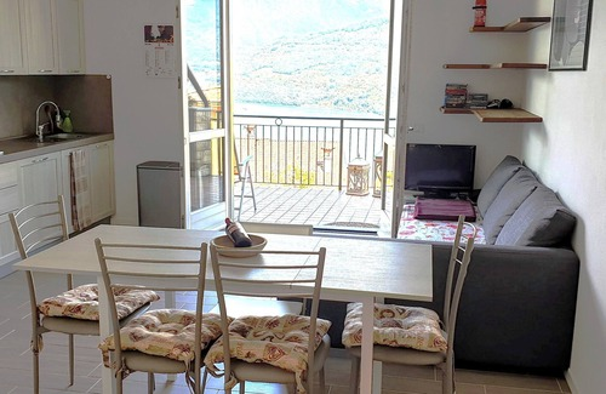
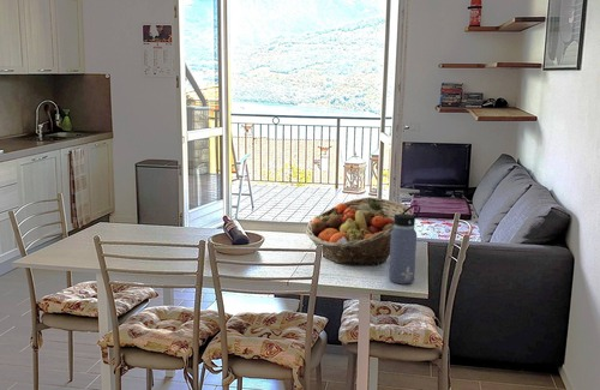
+ water bottle [388,204,421,286]
+ fruit basket [305,197,414,266]
